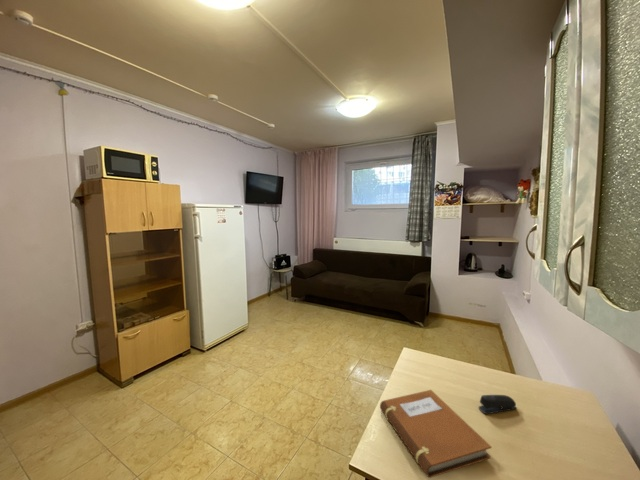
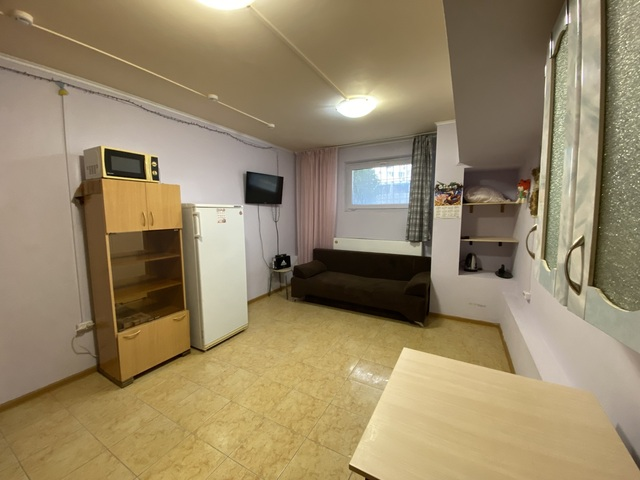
- stapler [478,394,518,415]
- notebook [379,389,492,479]
